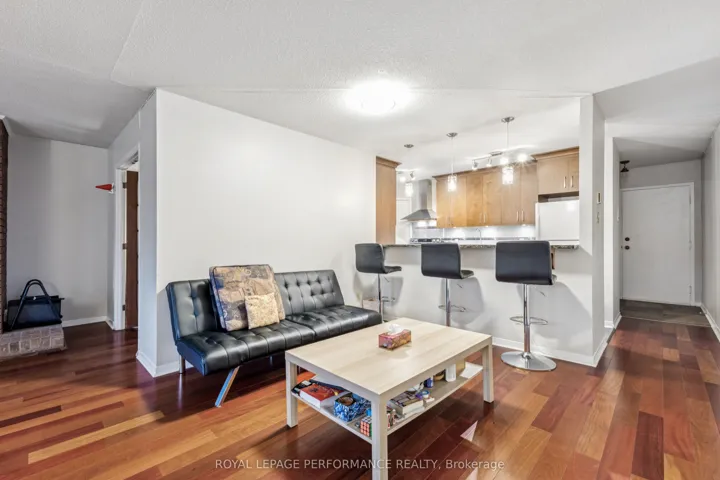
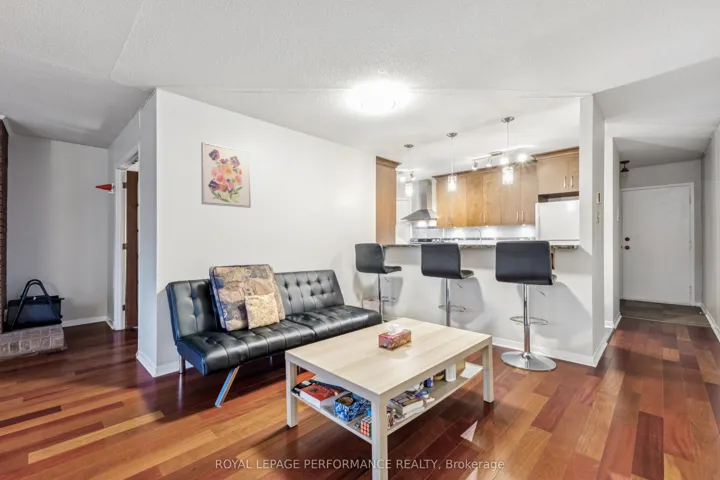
+ wall art [200,141,252,209]
